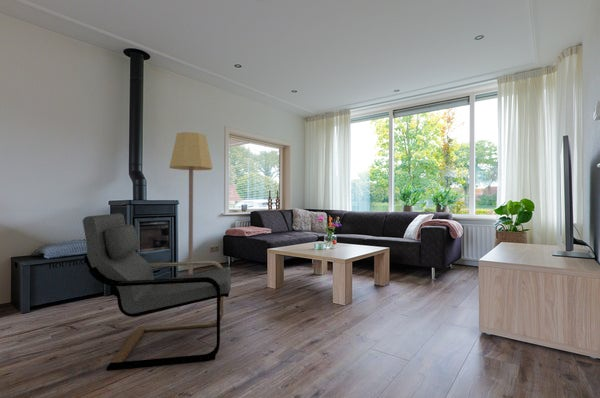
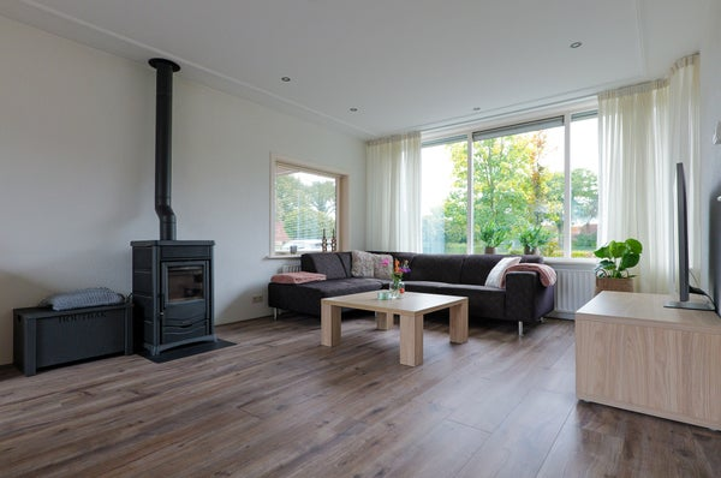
- lamp [169,131,213,275]
- armchair [82,212,232,372]
